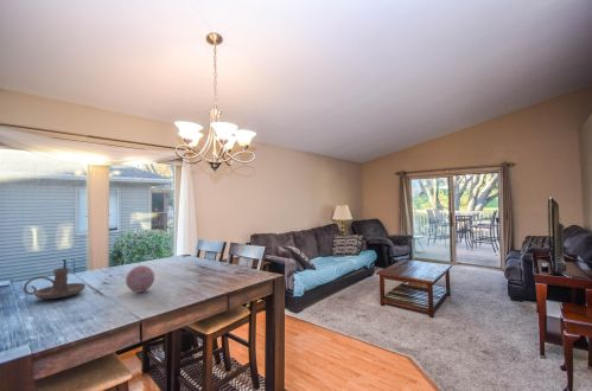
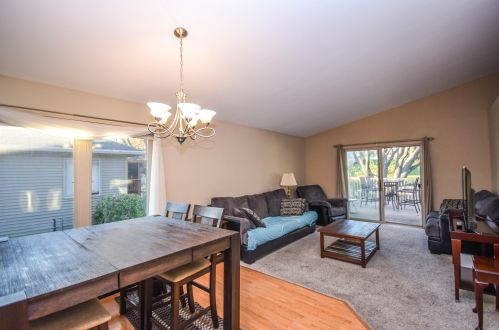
- candle holder [23,267,87,300]
- decorative orb [125,264,155,293]
